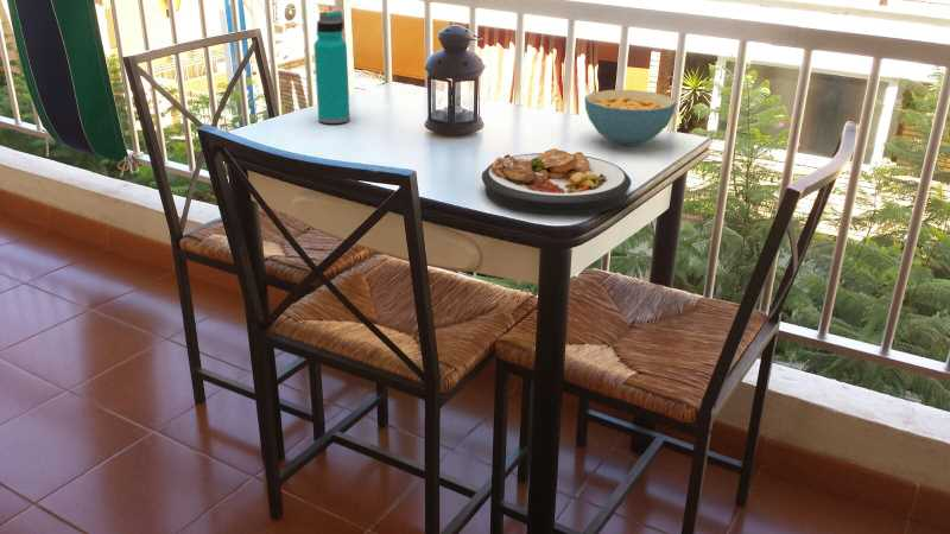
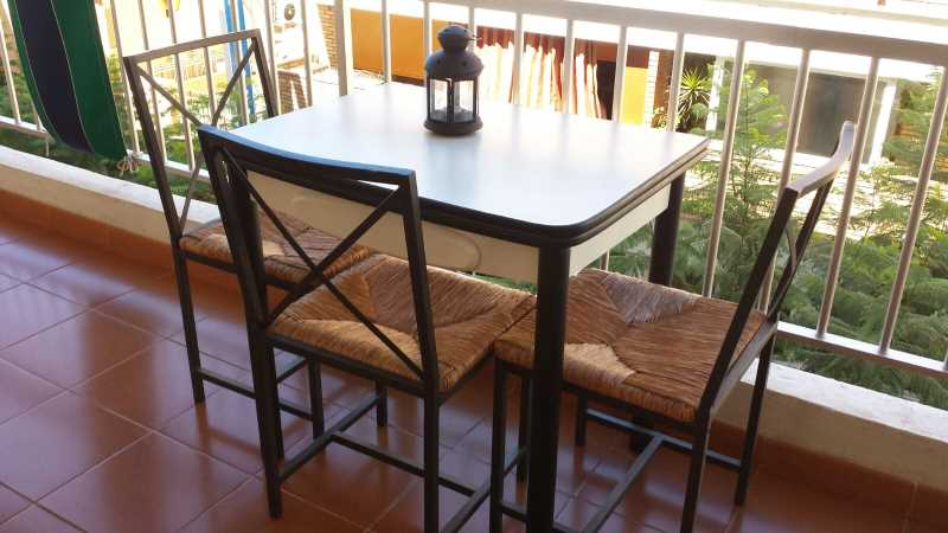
- water bottle [312,11,352,125]
- plate [481,147,633,217]
- cereal bowl [583,89,677,147]
